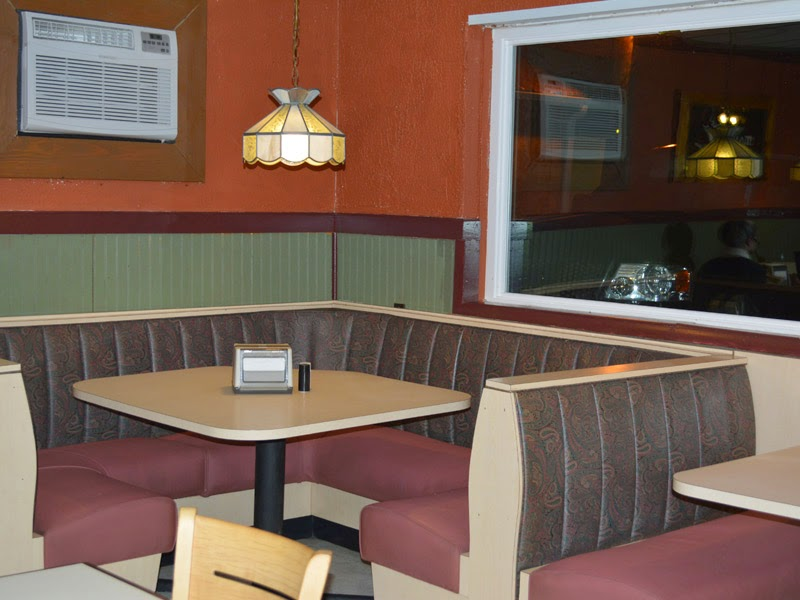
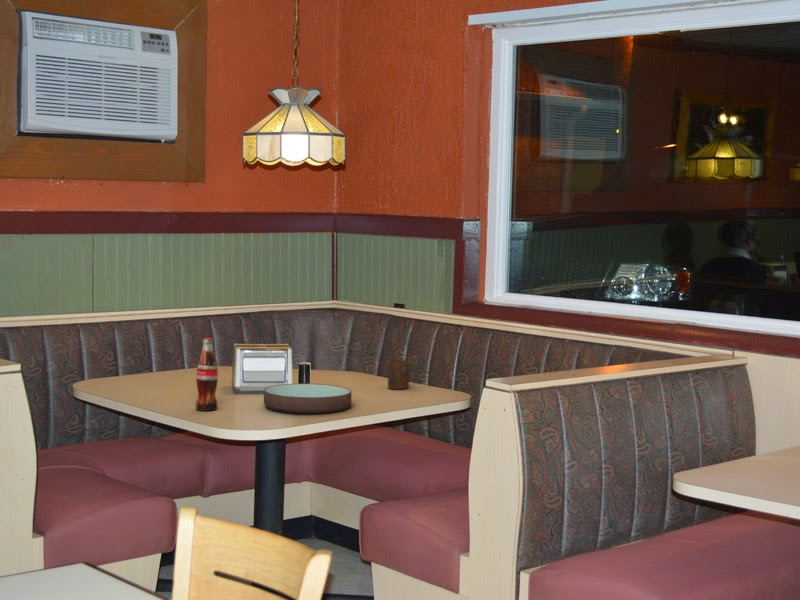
+ bowl [263,383,352,414]
+ pop [195,337,219,412]
+ cup [387,359,411,390]
